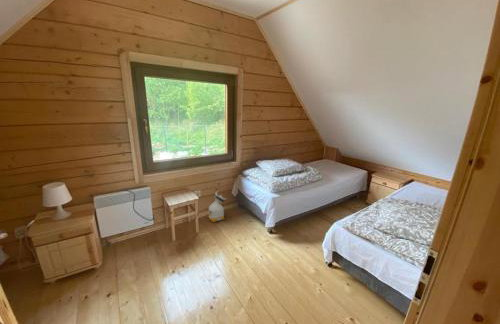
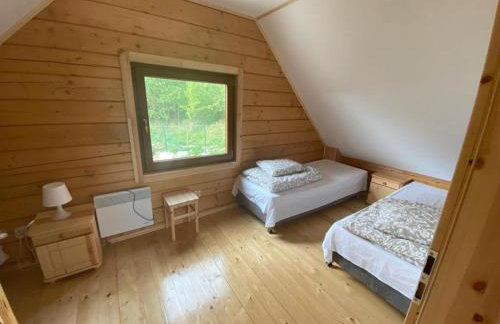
- bag [207,190,227,223]
